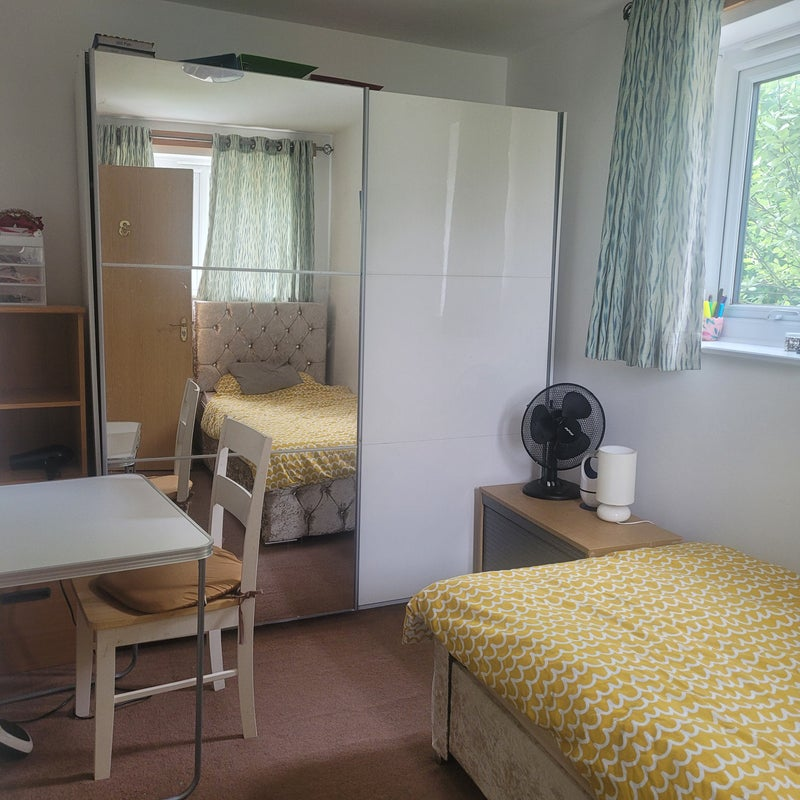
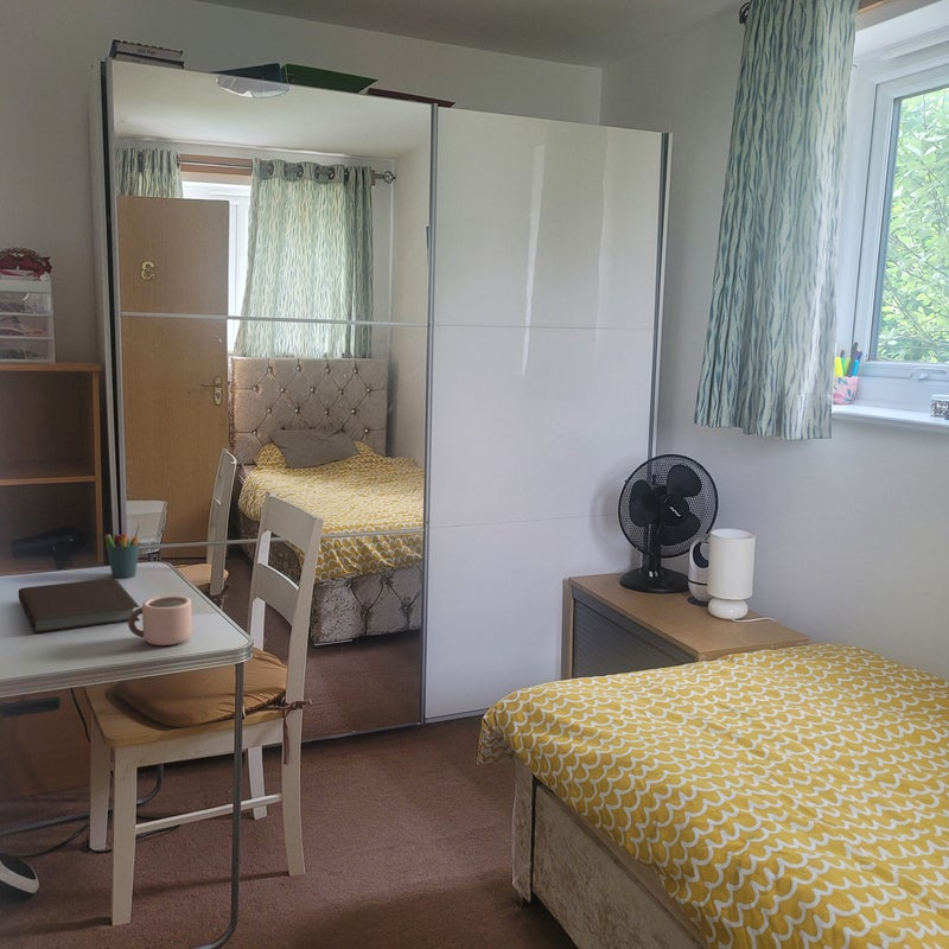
+ pen holder [103,523,142,579]
+ mug [127,594,193,647]
+ notebook [18,577,140,635]
